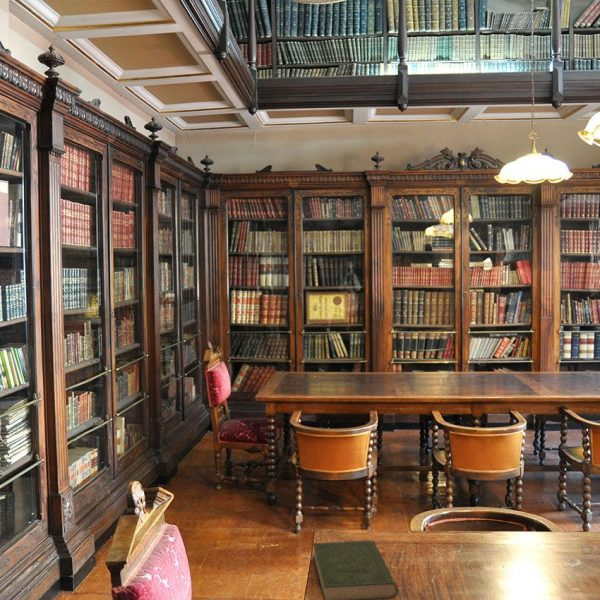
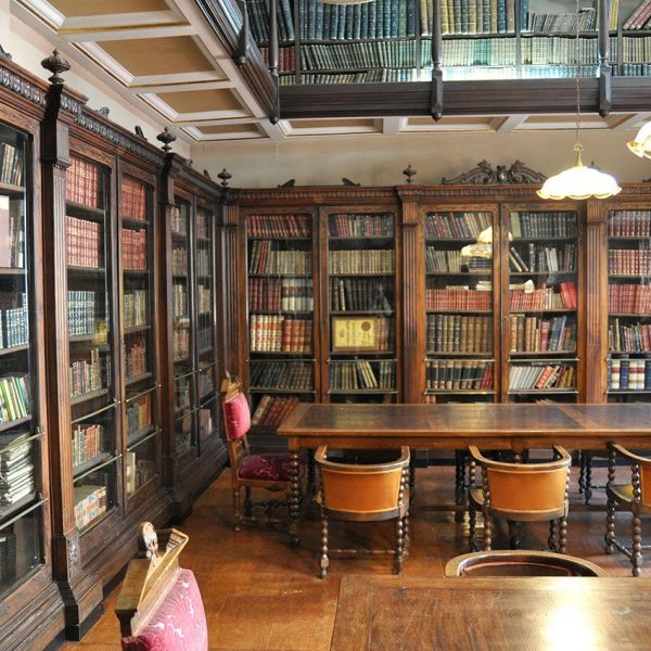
- book [312,539,399,600]
